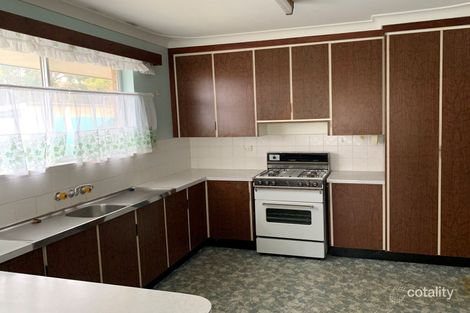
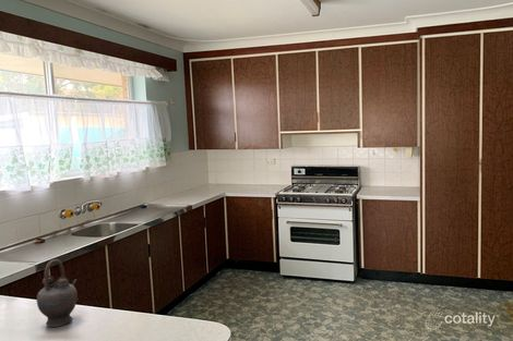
+ teapot [35,258,80,328]
